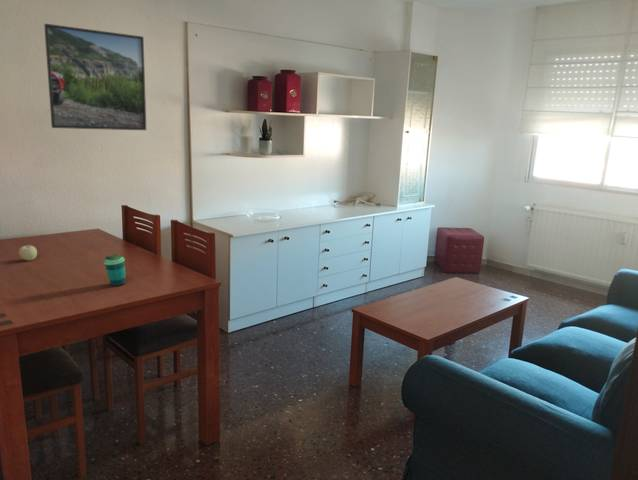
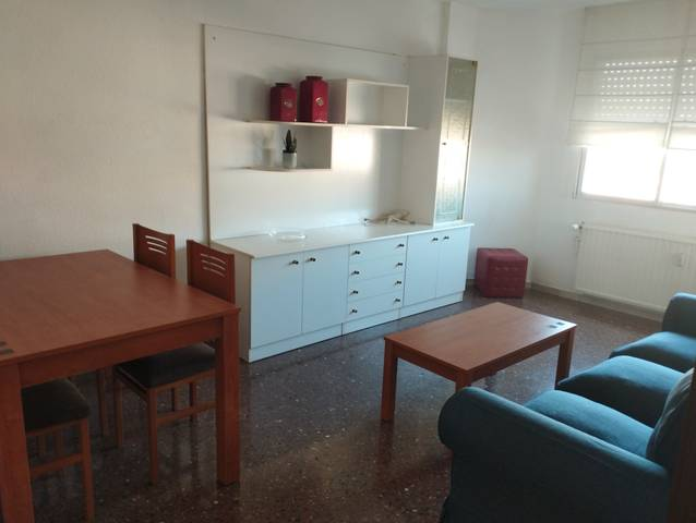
- fruit [18,243,38,261]
- cup [103,254,126,287]
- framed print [43,23,147,131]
